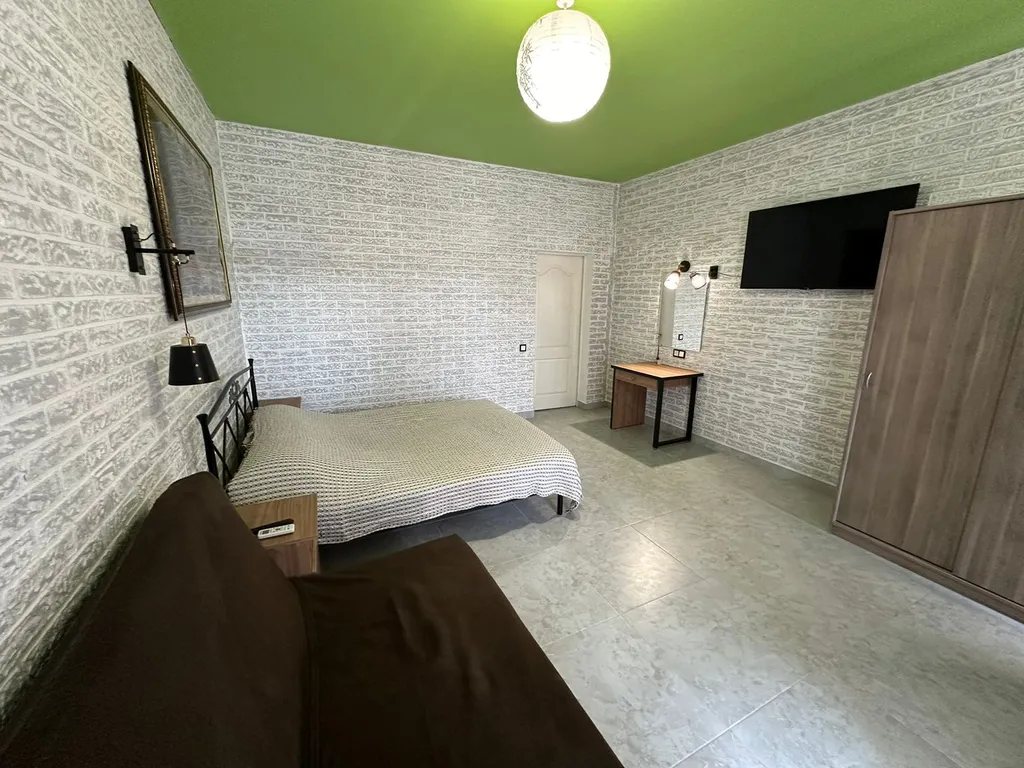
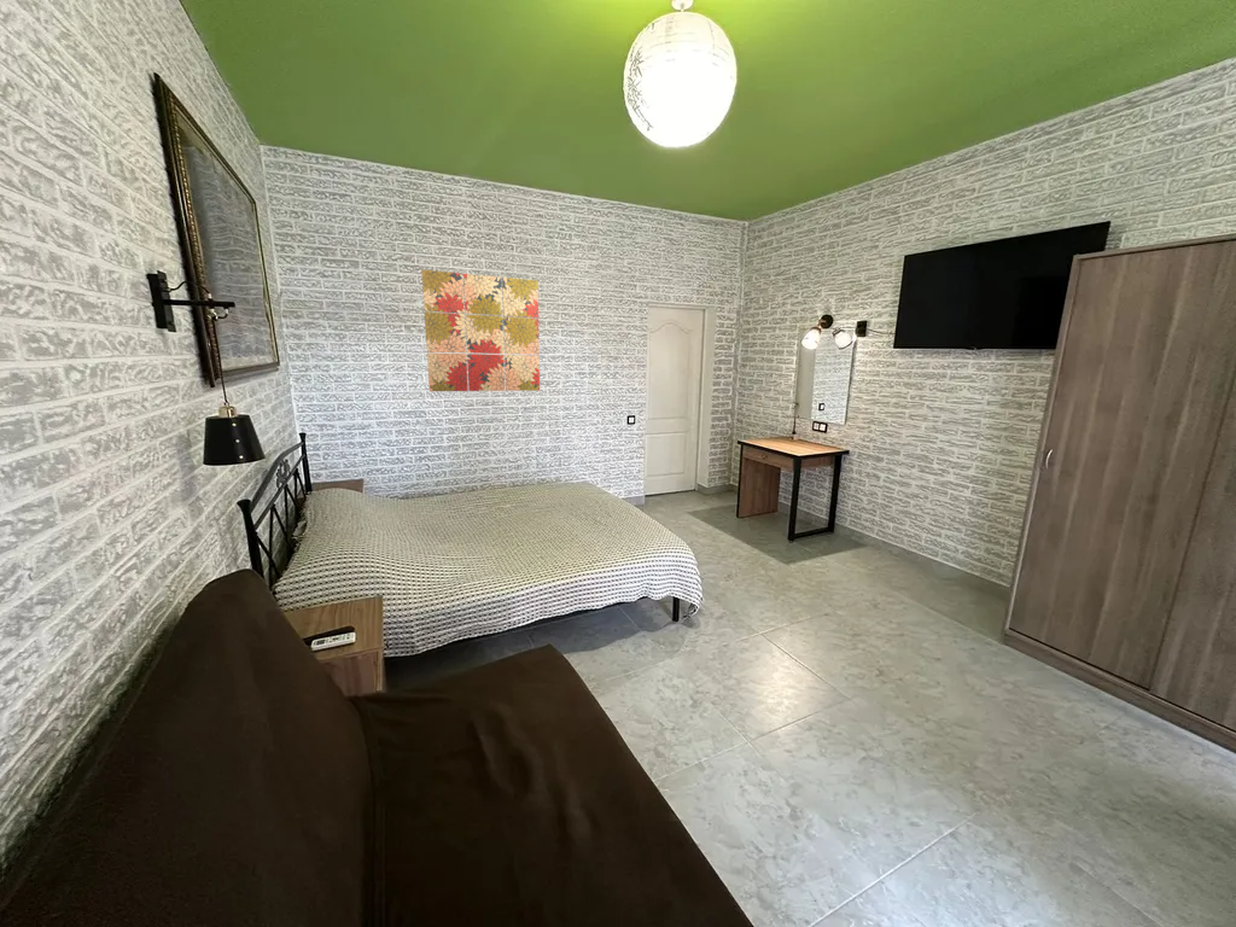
+ wall art [420,269,541,392]
